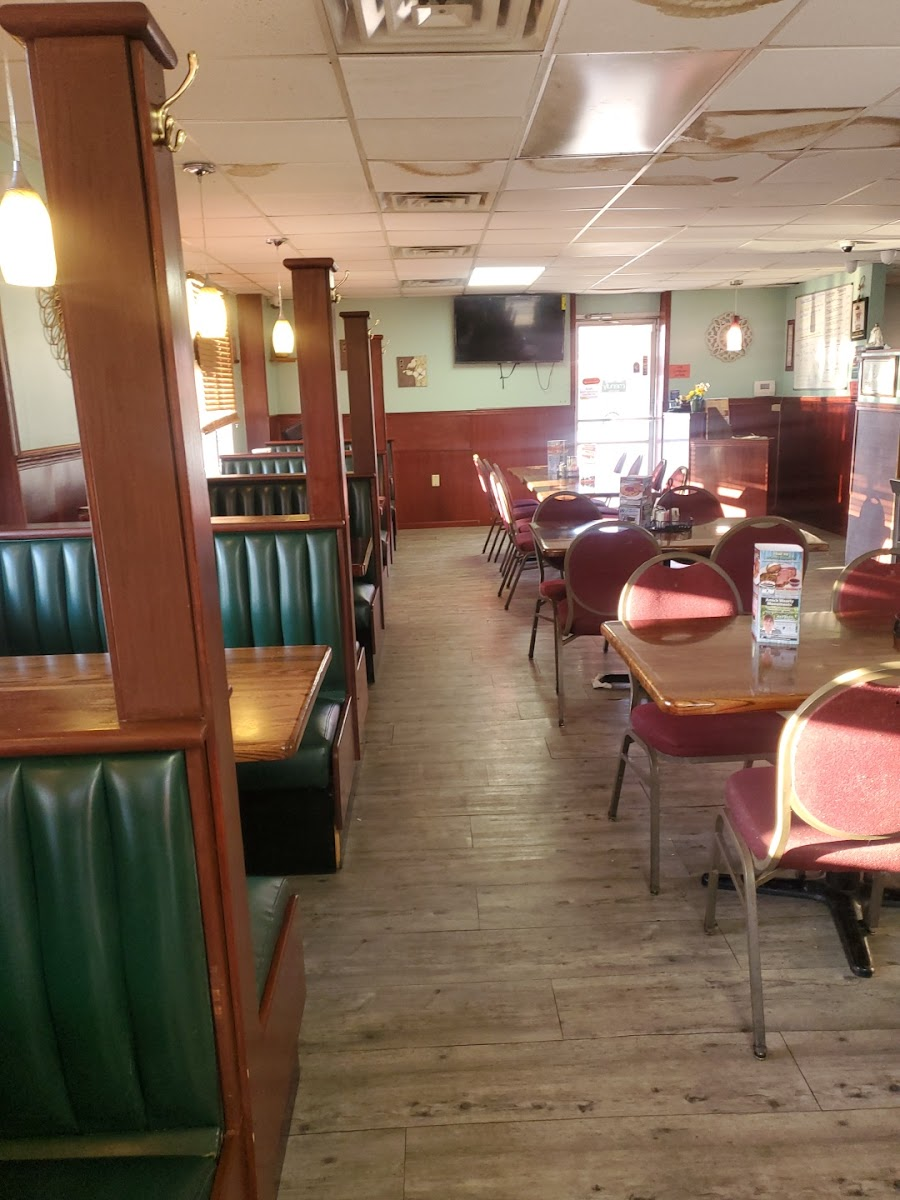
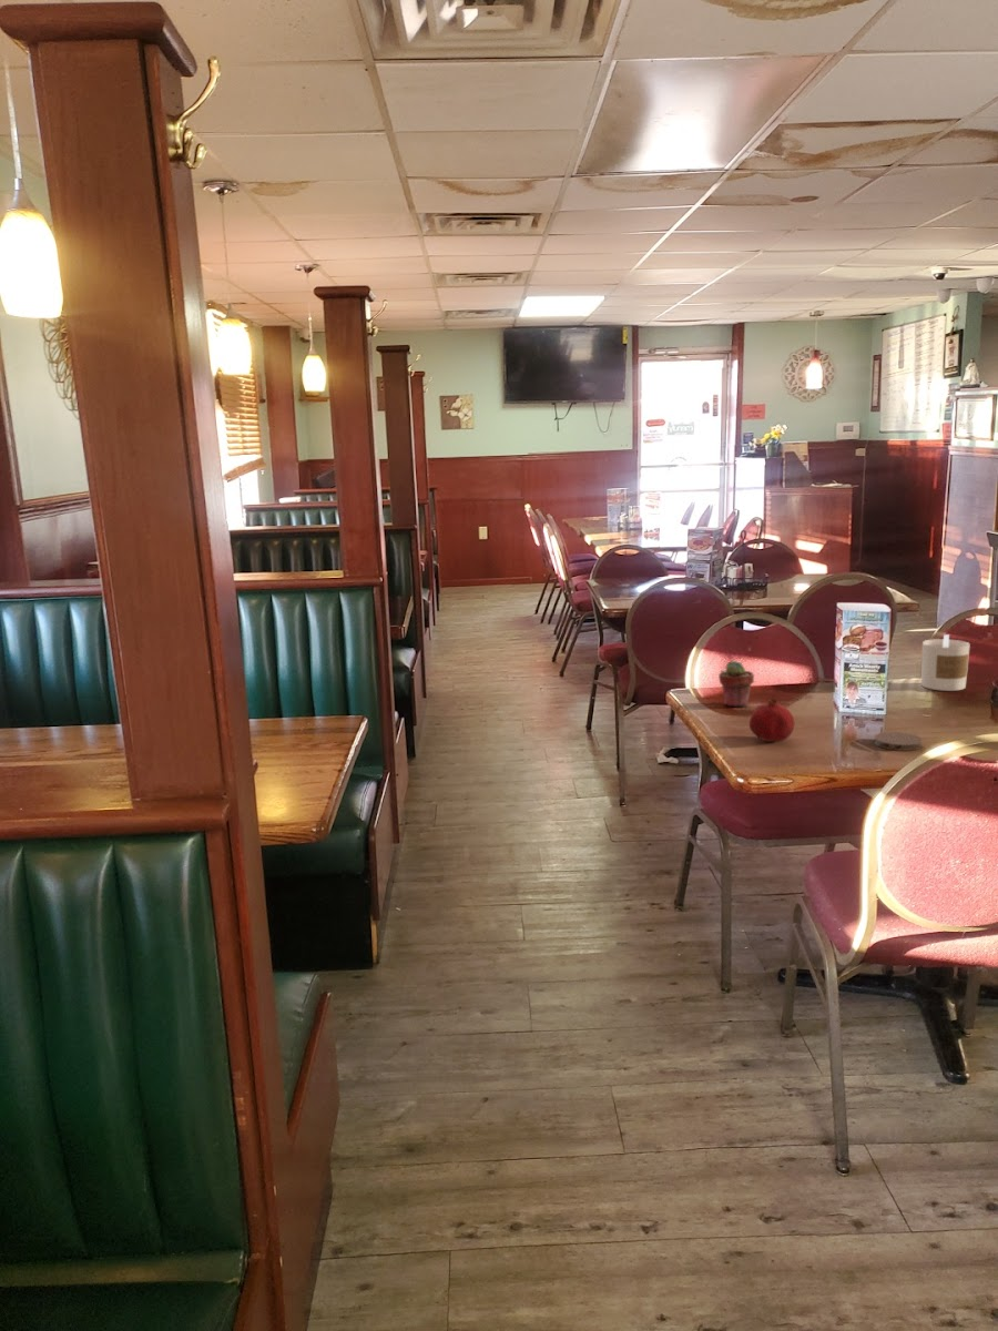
+ fruit [748,698,795,742]
+ coaster [874,731,924,752]
+ candle [920,633,971,692]
+ potted succulent [717,660,755,708]
